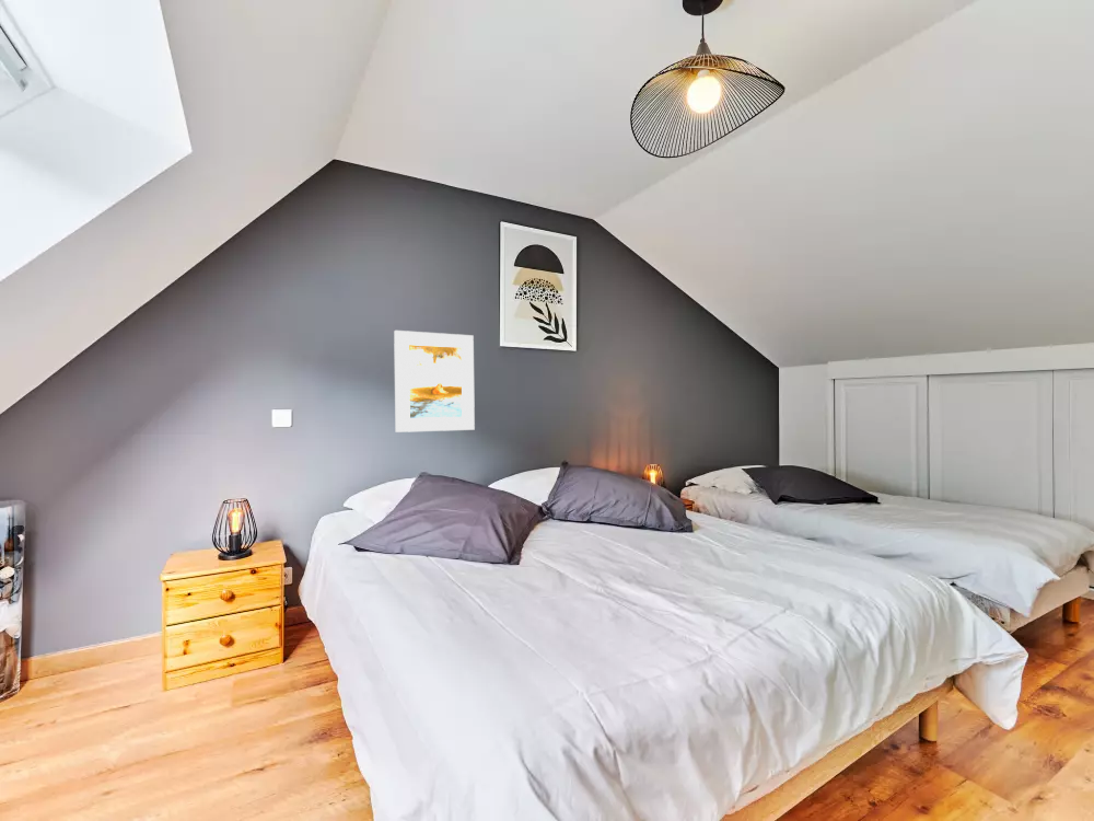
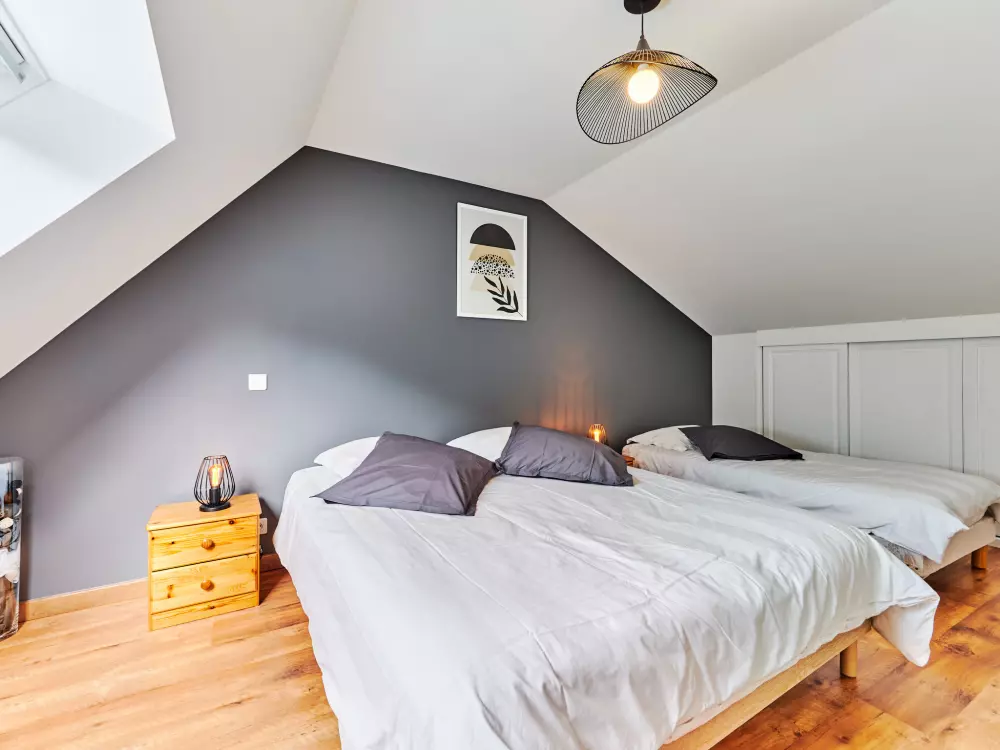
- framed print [393,329,476,433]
